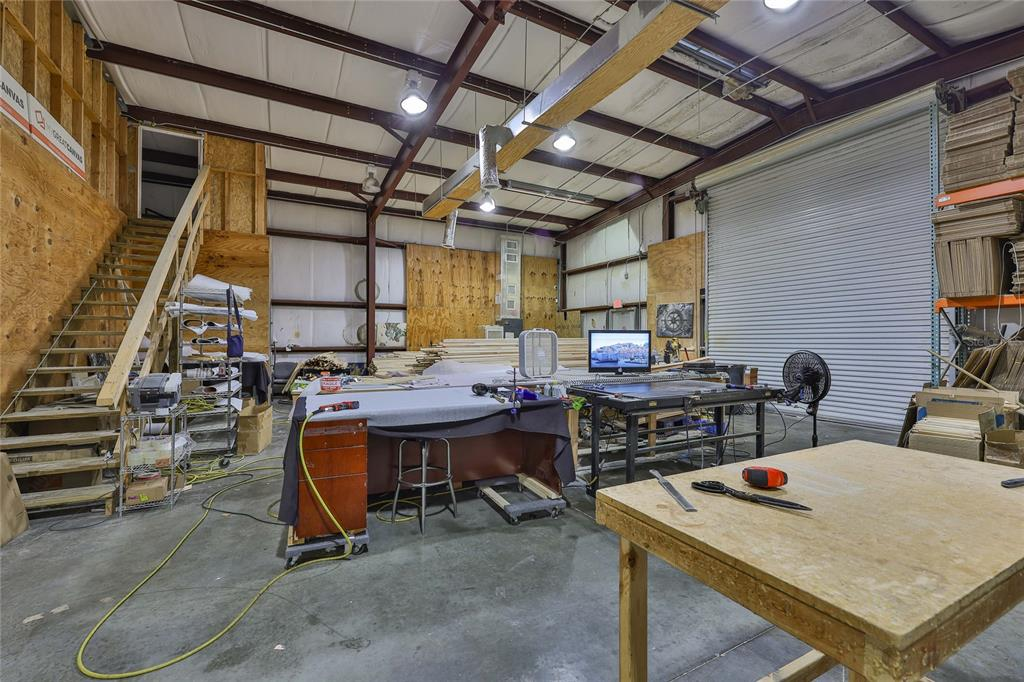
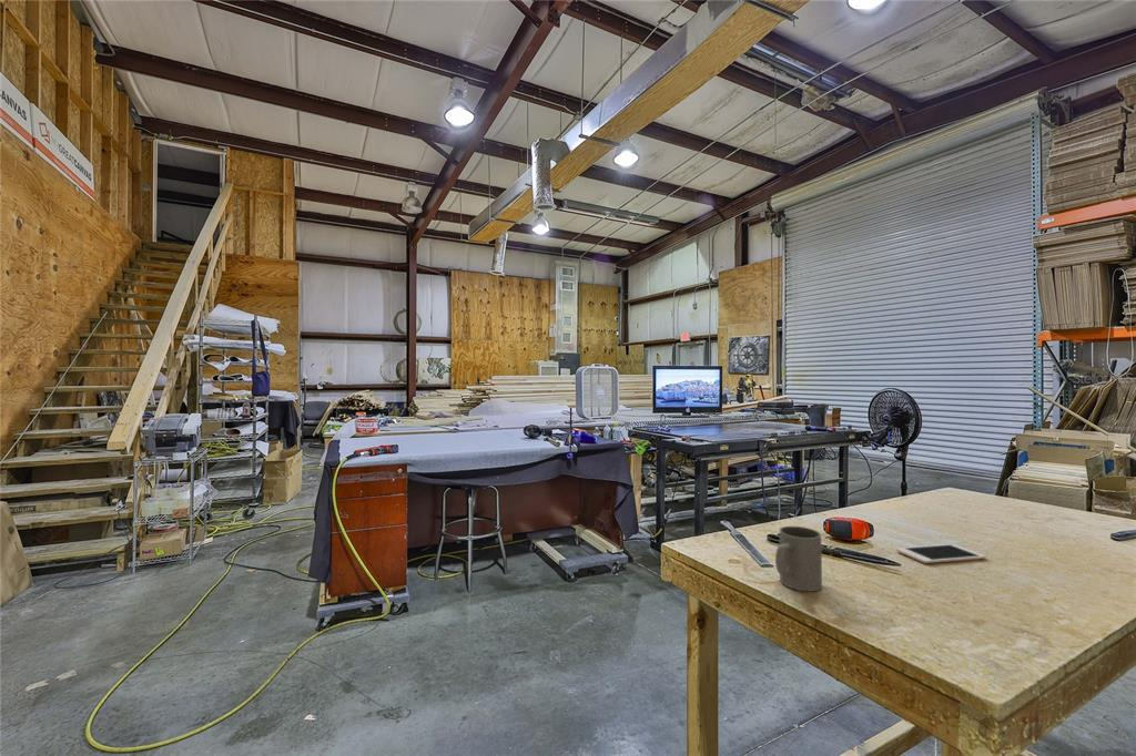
+ mug [774,525,823,593]
+ cell phone [895,543,987,564]
